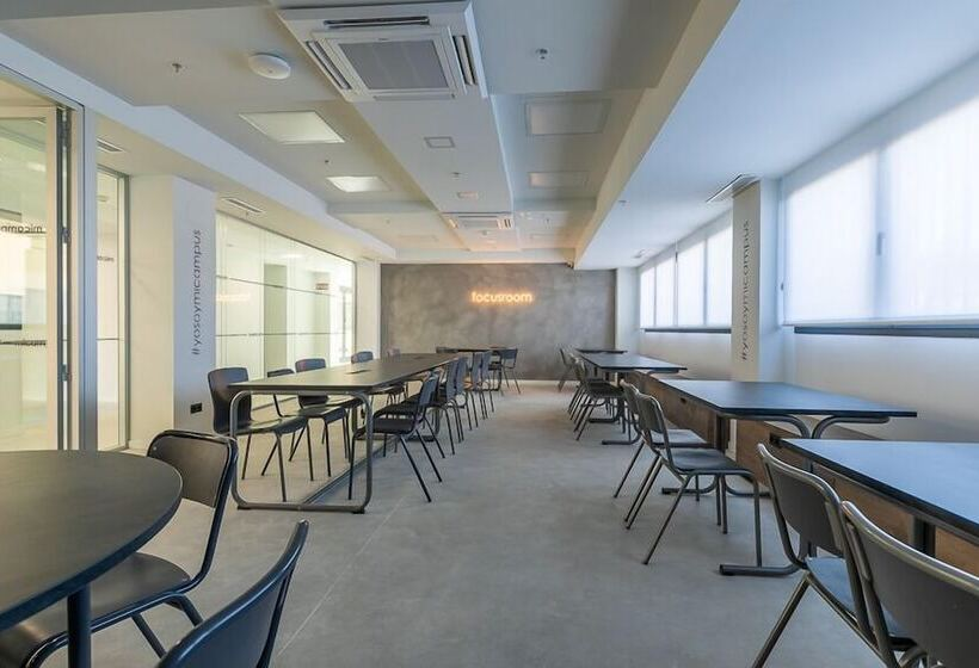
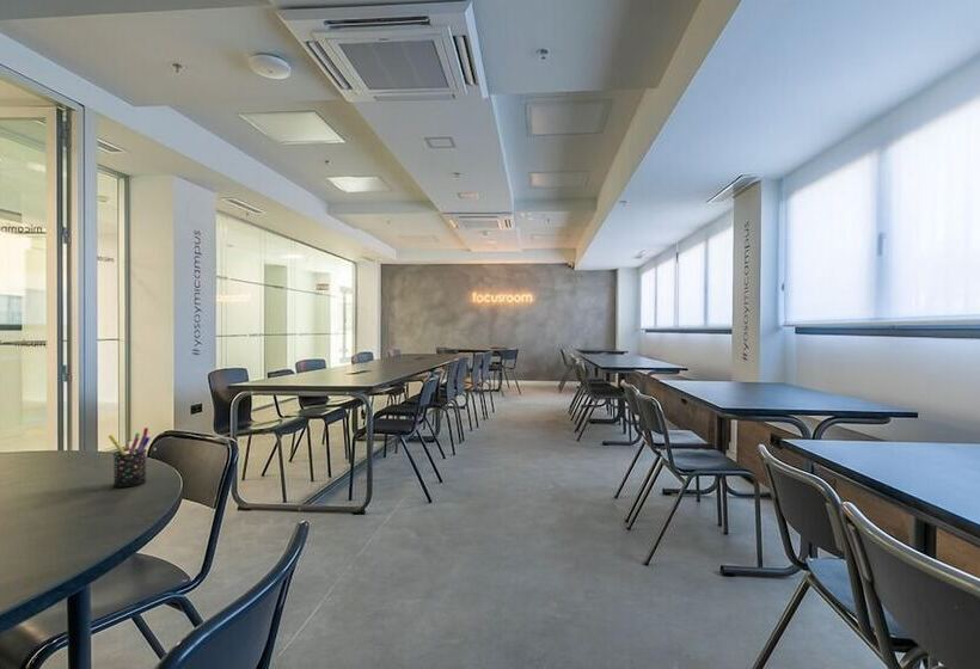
+ pen holder [108,426,151,489]
